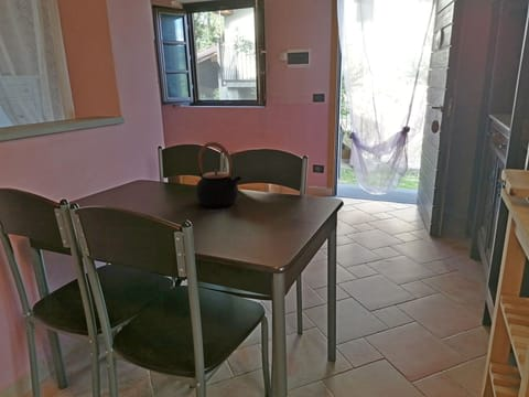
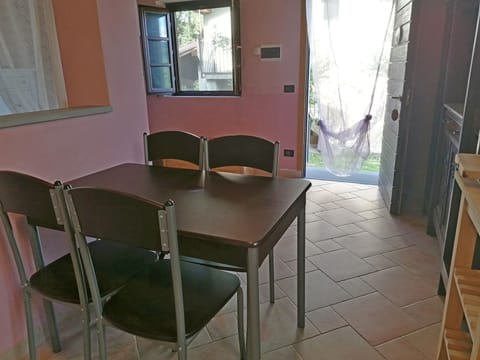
- teapot [195,141,242,207]
